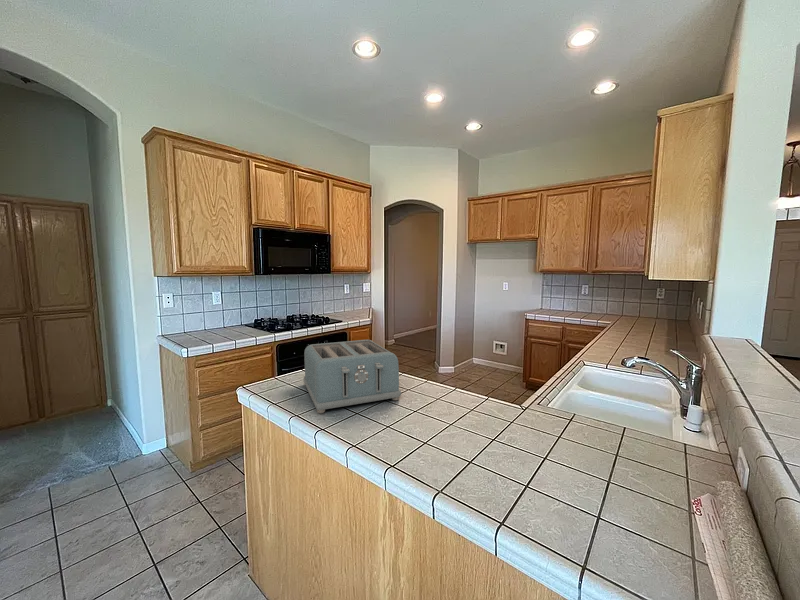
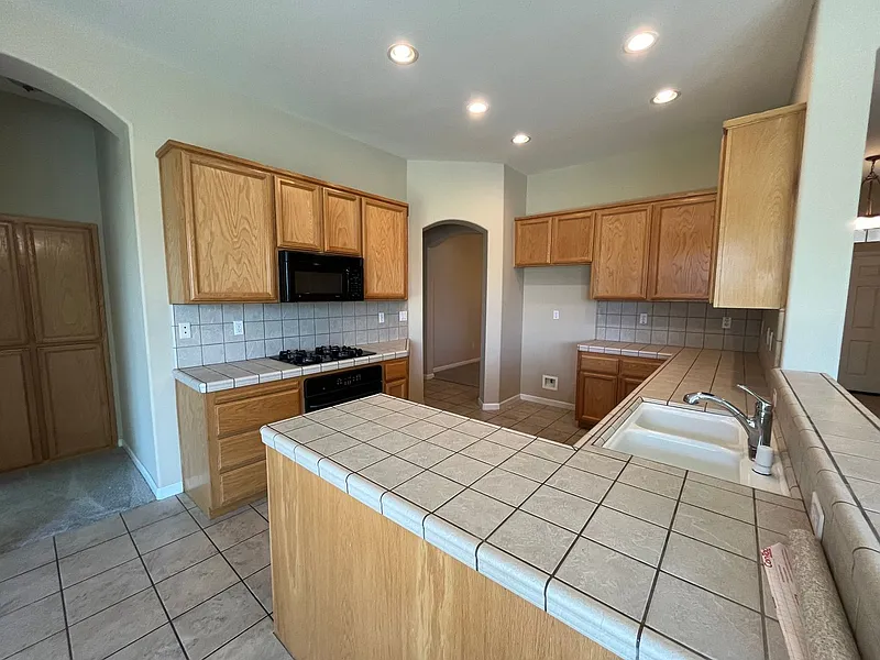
- toaster [302,339,402,414]
